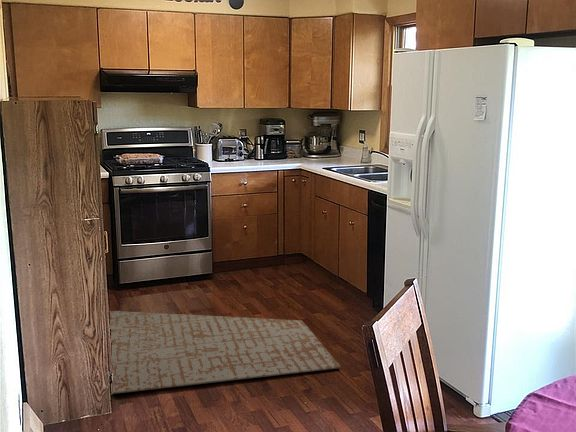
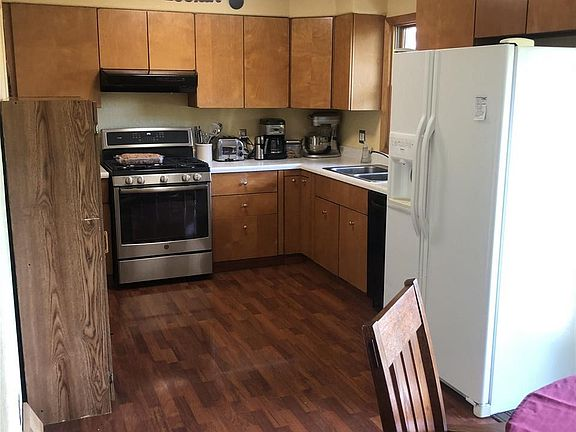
- rug [109,310,341,395]
